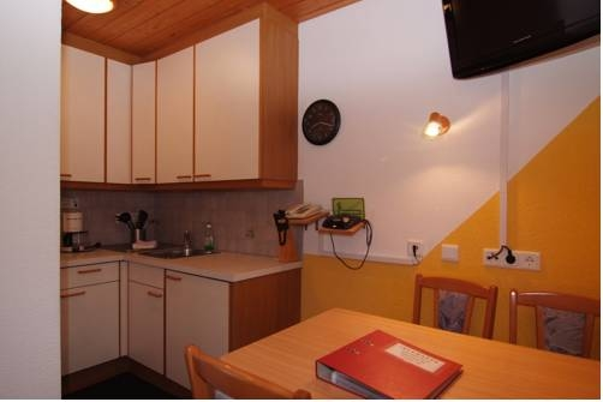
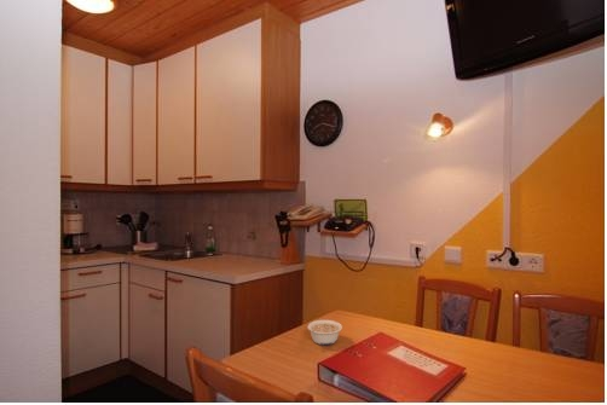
+ legume [307,319,343,346]
